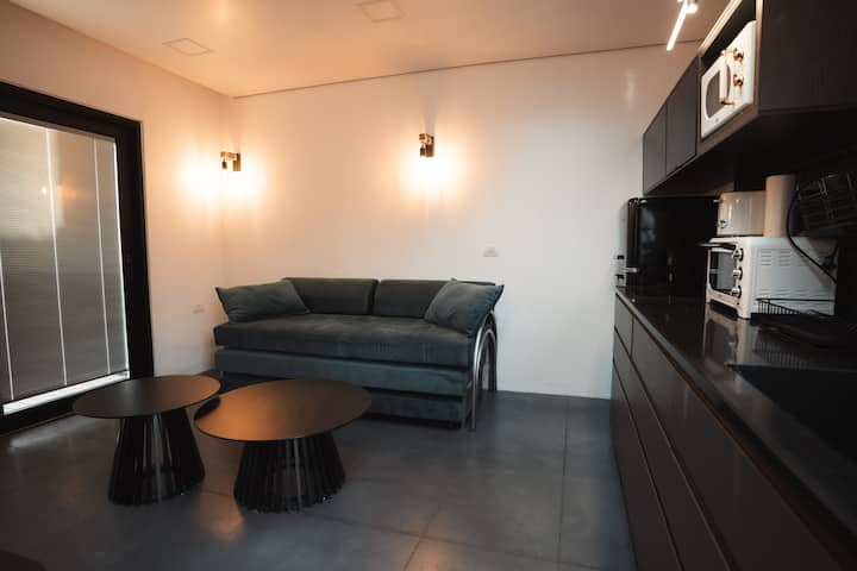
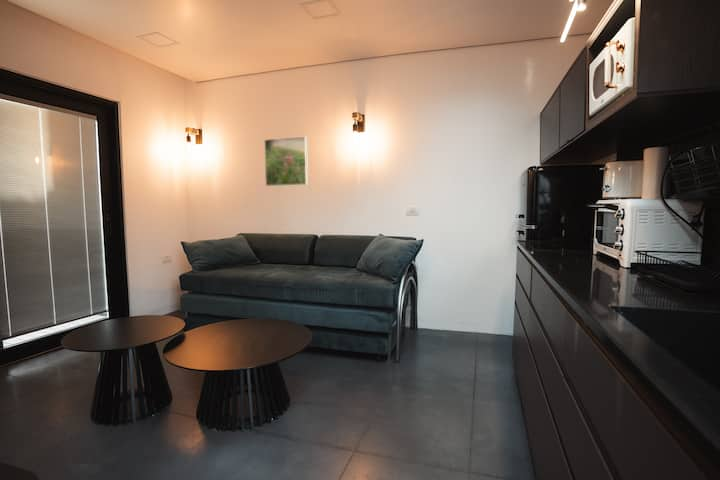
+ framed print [263,135,309,187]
